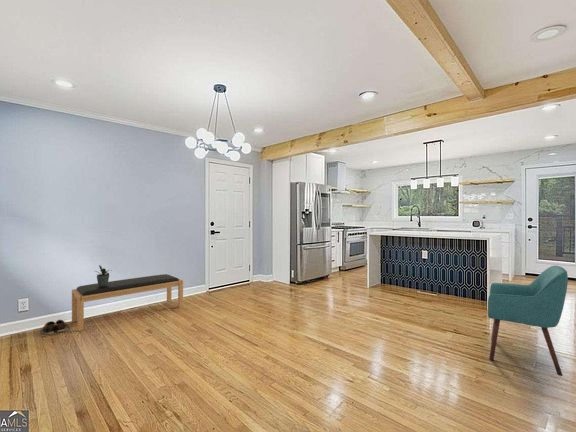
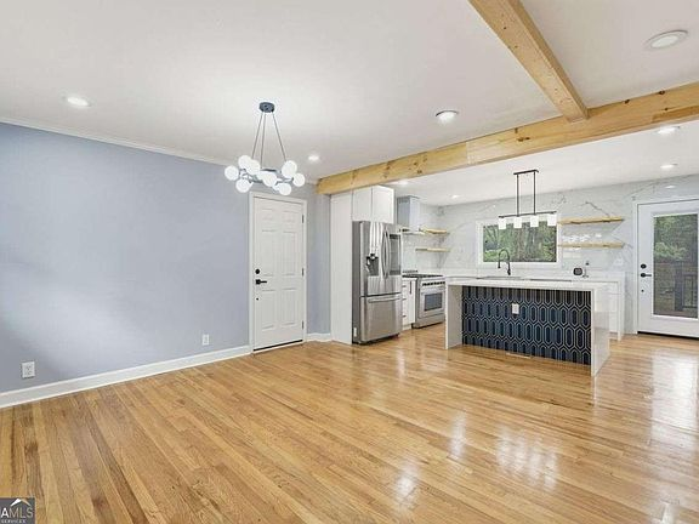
- chair [487,264,569,377]
- bench [71,273,184,332]
- shoes [39,319,70,338]
- potted plant [95,264,113,287]
